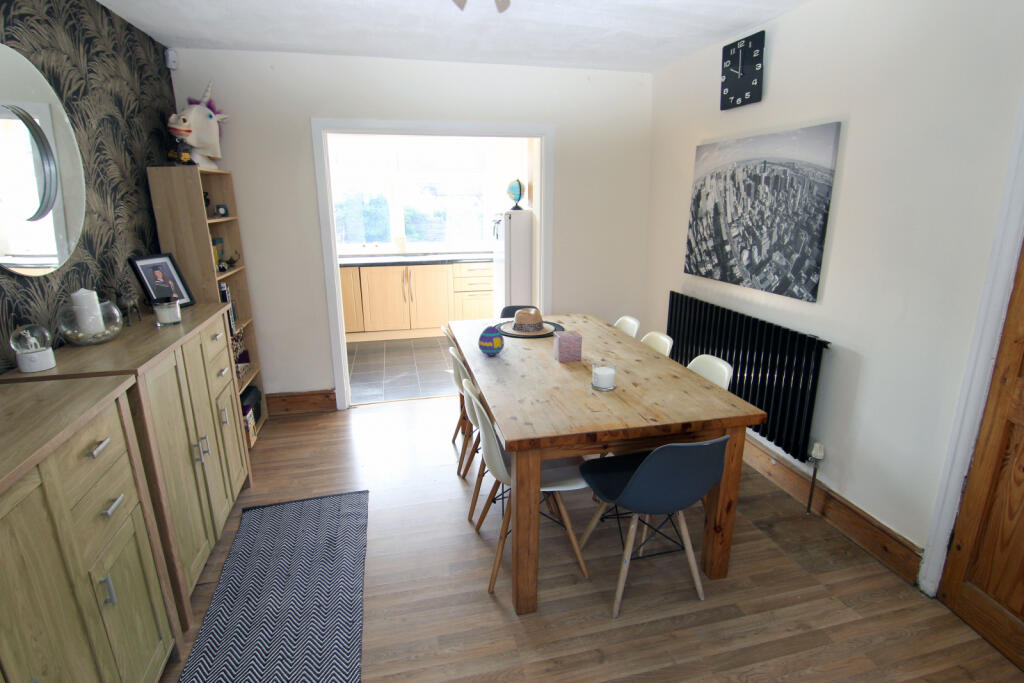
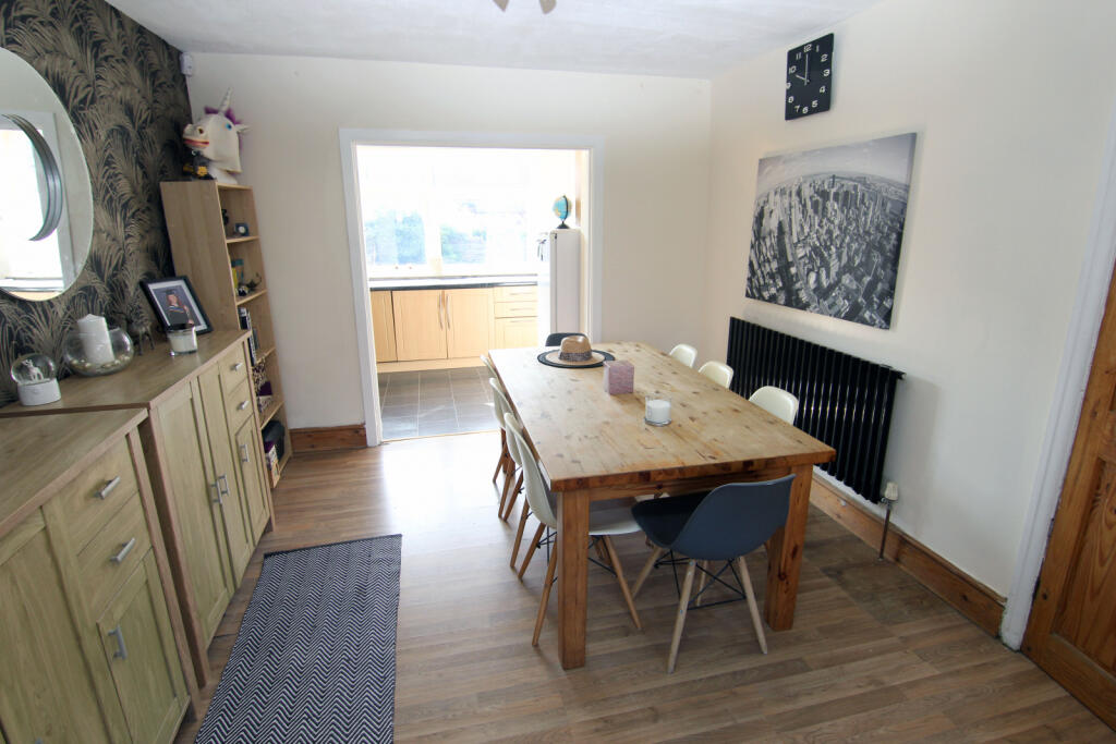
- decorative egg [477,325,505,357]
